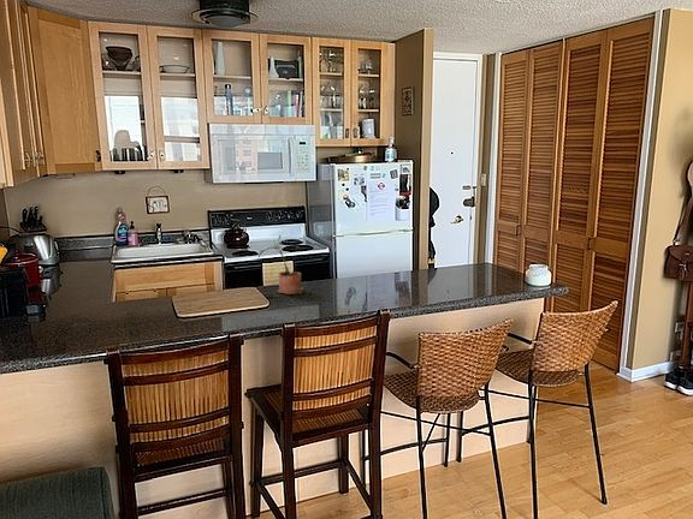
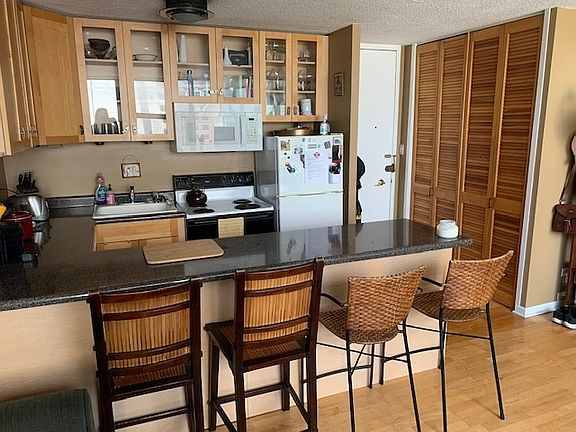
- potted plant [257,234,304,296]
